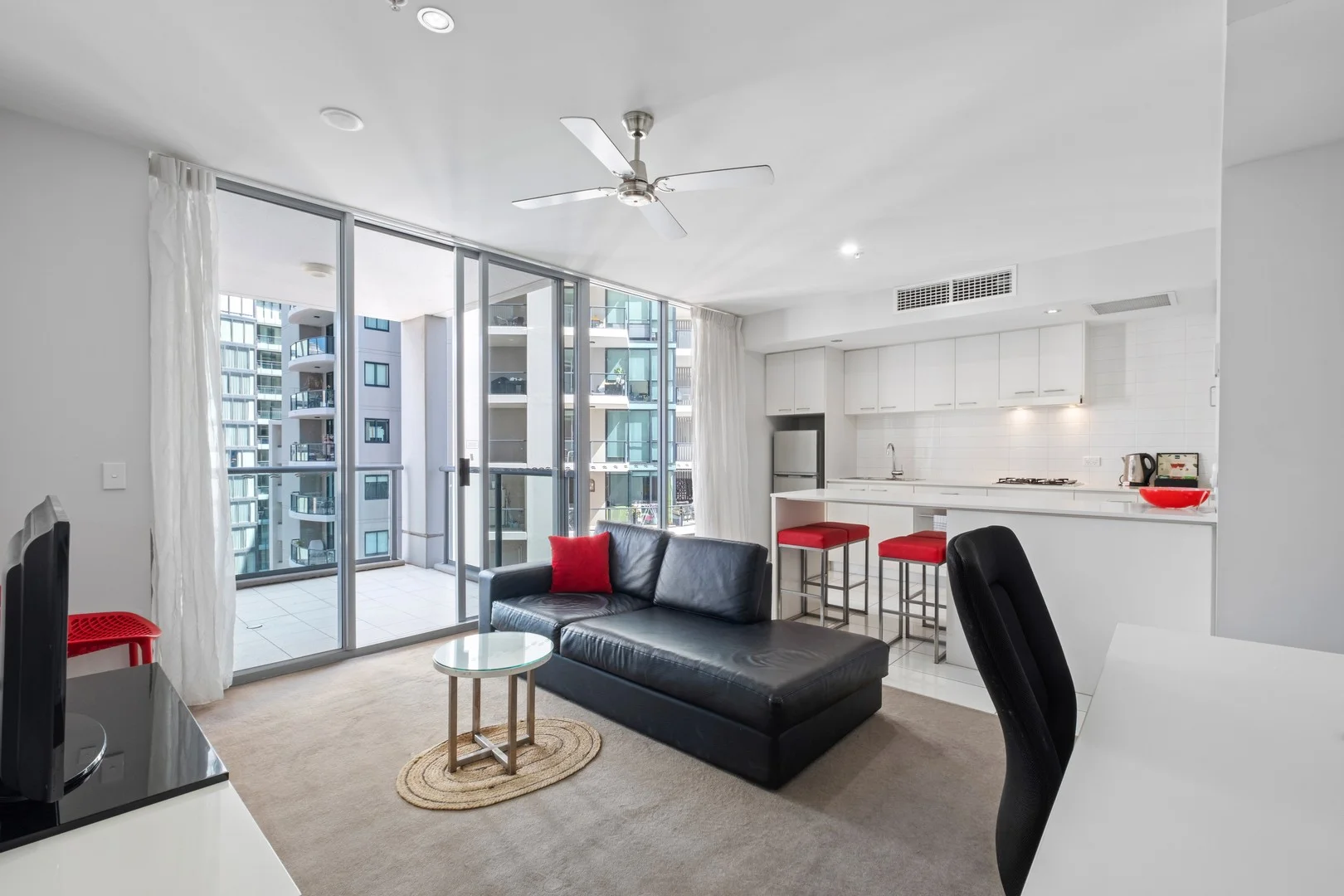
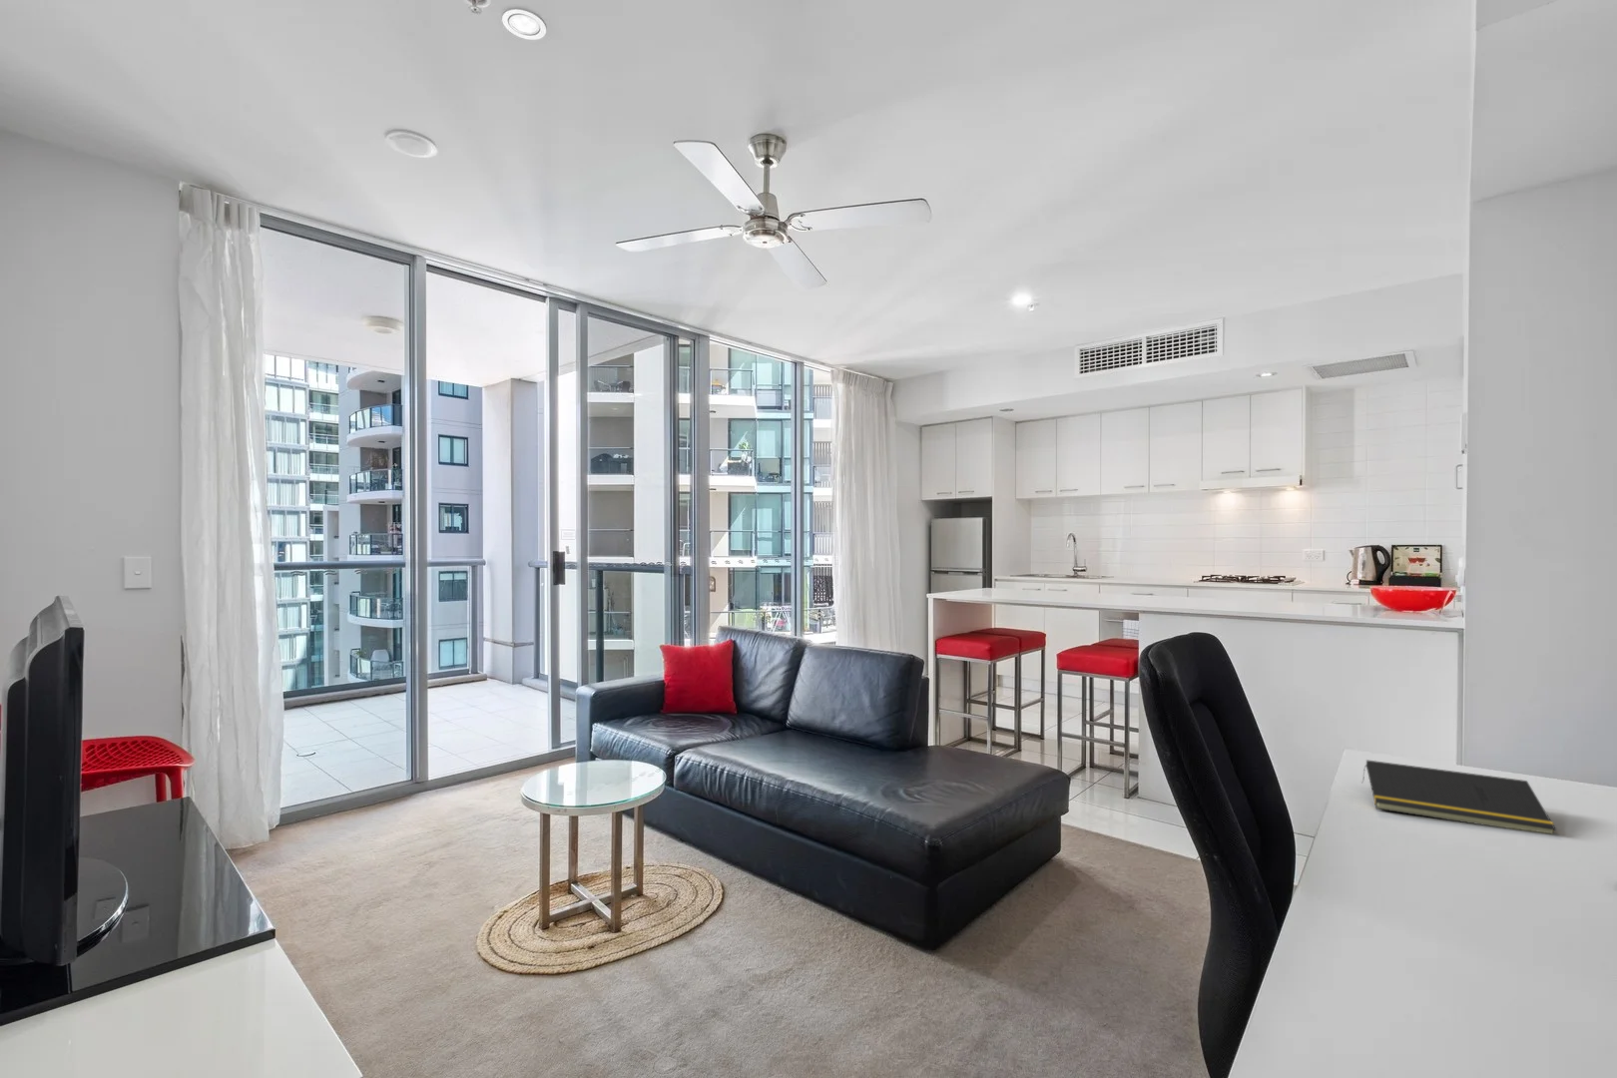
+ notepad [1361,759,1557,835]
